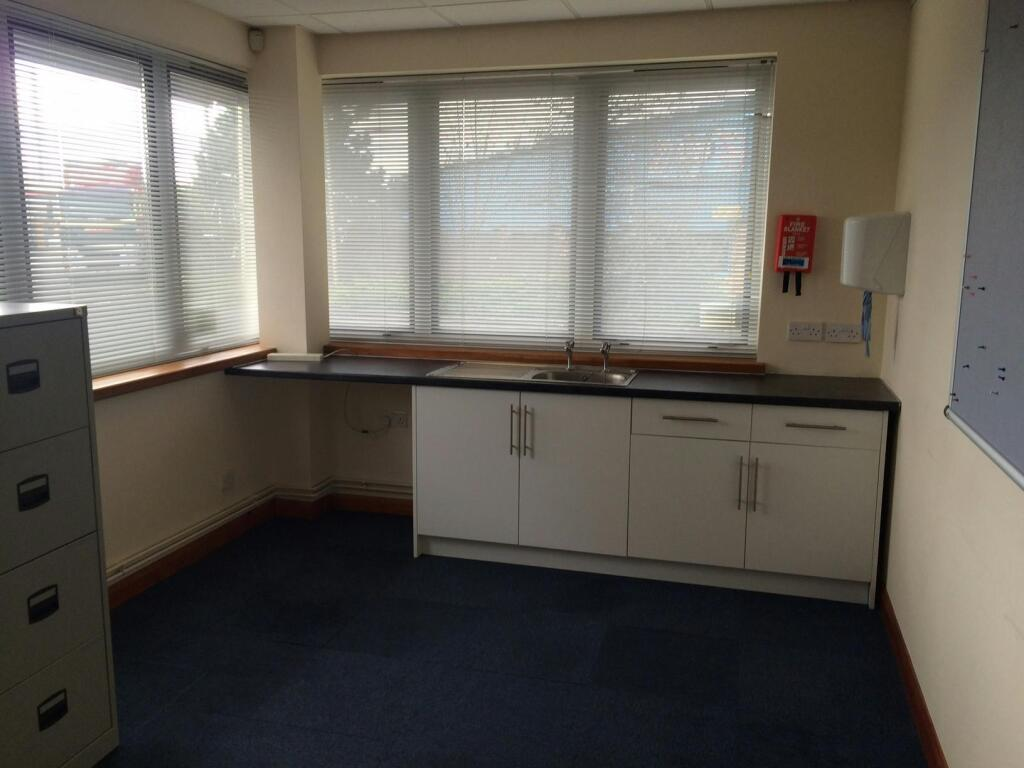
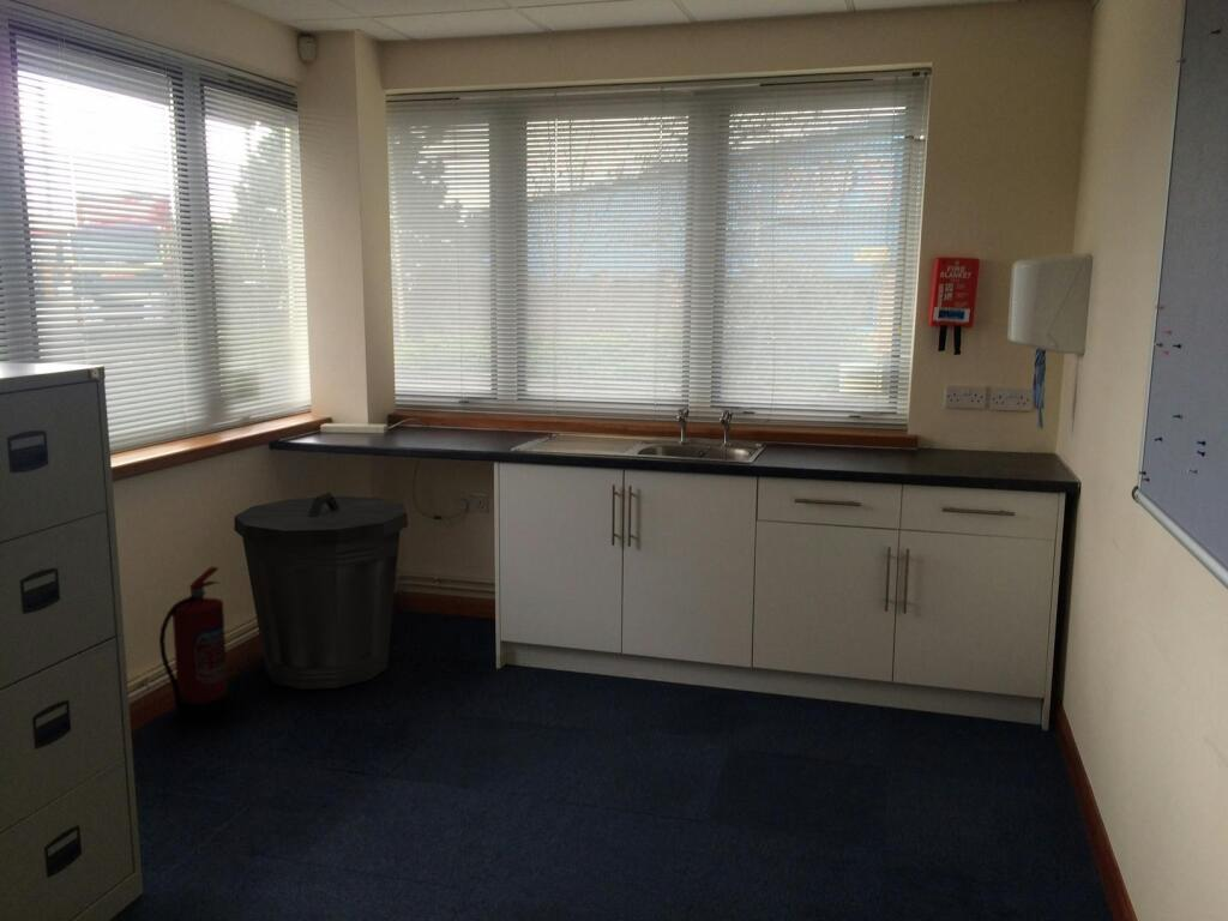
+ trash can [233,492,409,691]
+ fire extinguisher [158,566,233,722]
